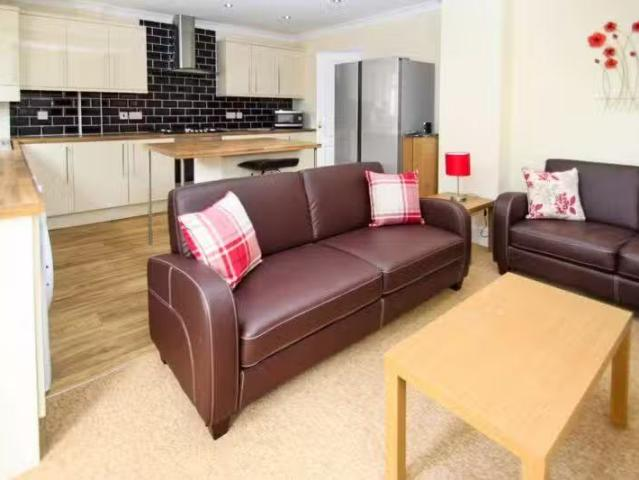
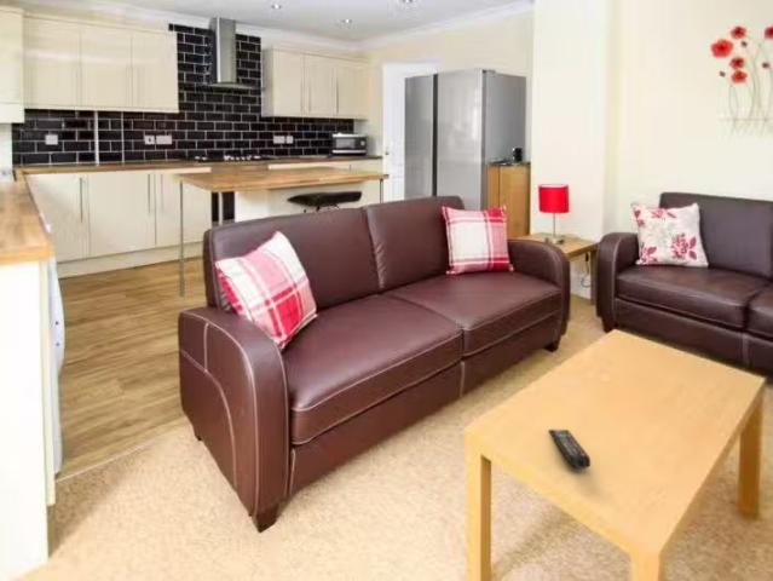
+ remote control [548,428,592,470]
